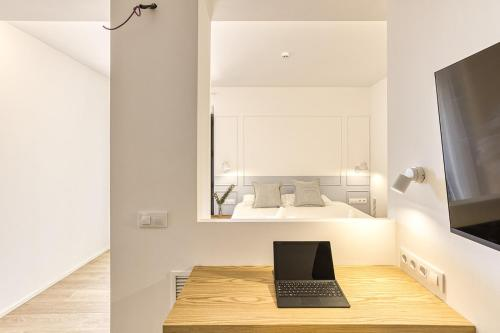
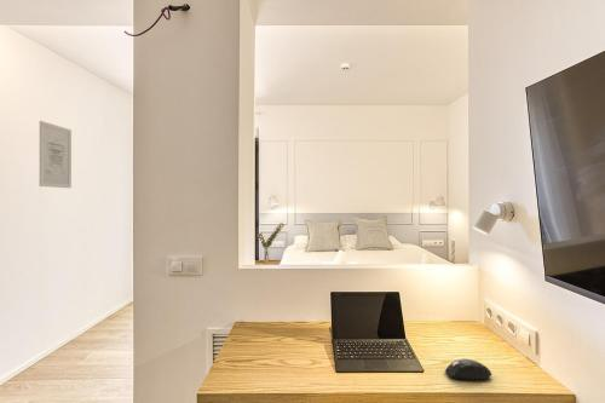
+ wall art [39,120,73,189]
+ mouse [444,357,492,381]
